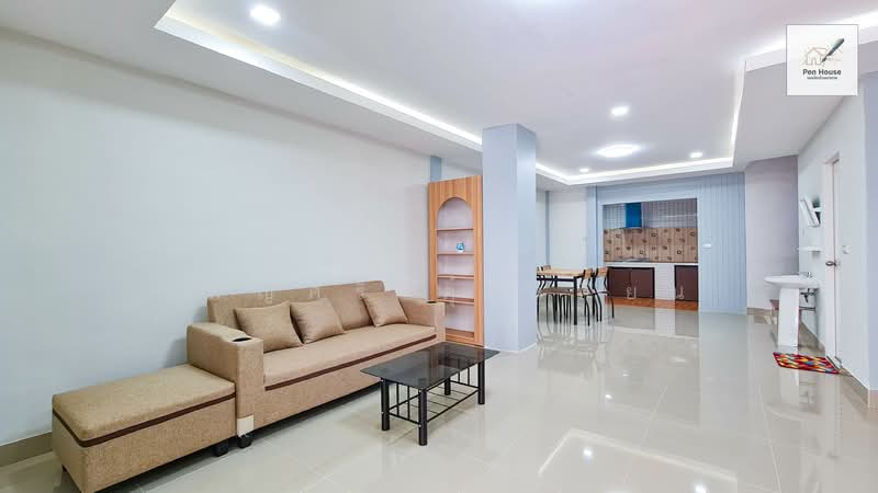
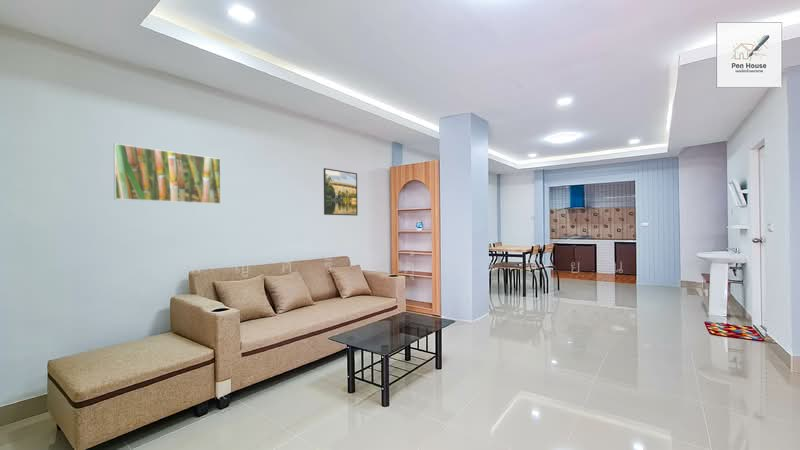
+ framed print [113,143,222,205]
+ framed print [323,167,359,217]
